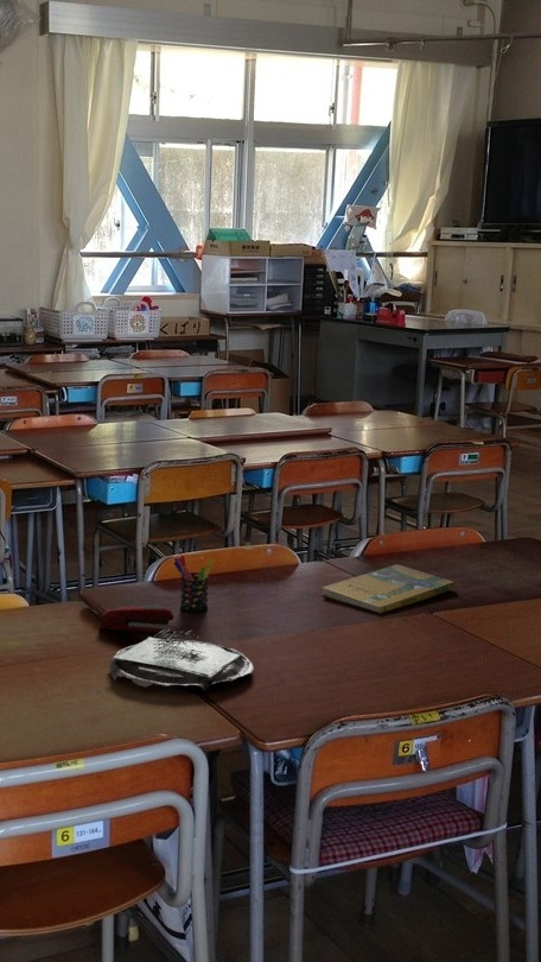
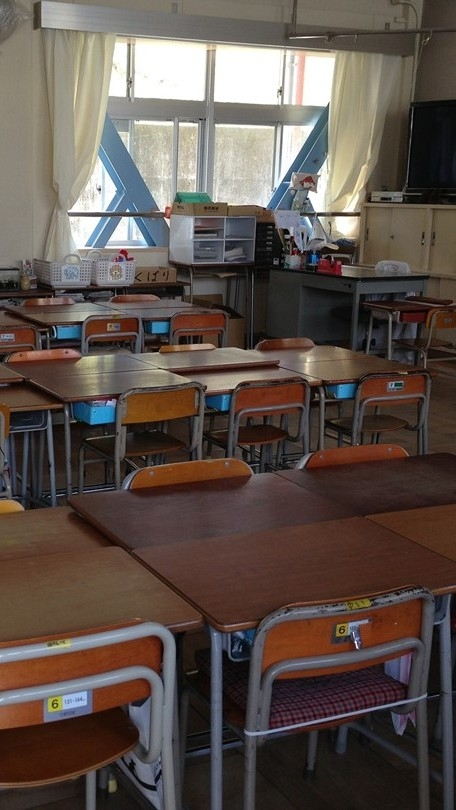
- booklet [320,563,456,614]
- pen holder [172,553,215,614]
- stapler [98,606,179,635]
- plate [108,629,254,692]
